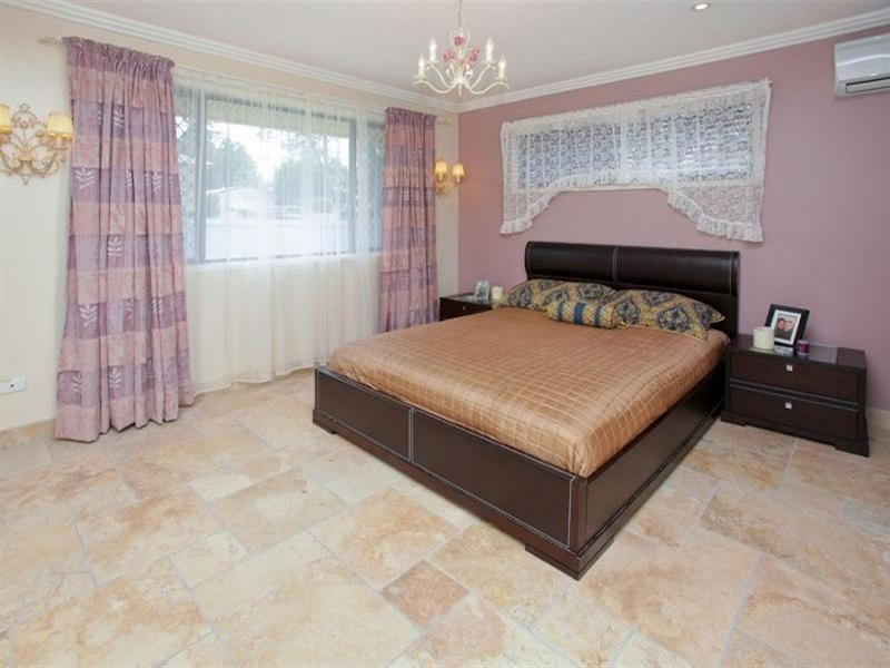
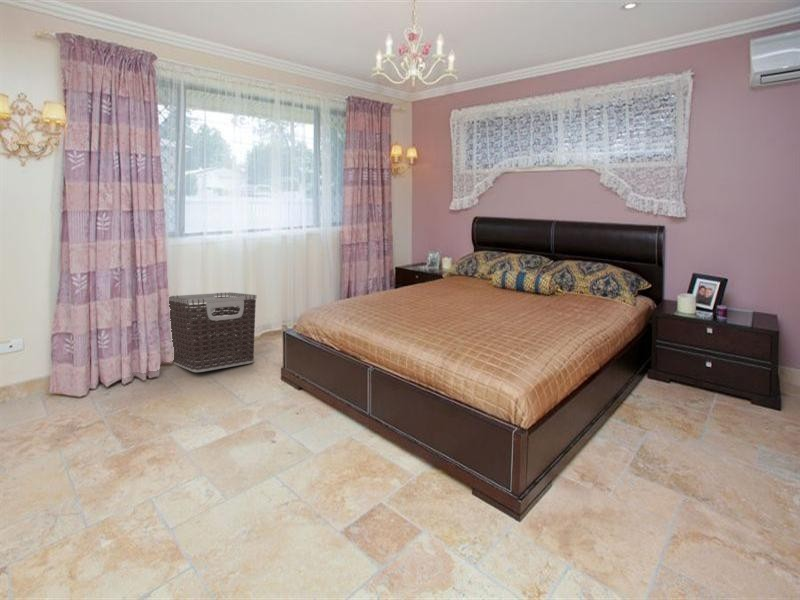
+ clothes hamper [168,291,257,373]
